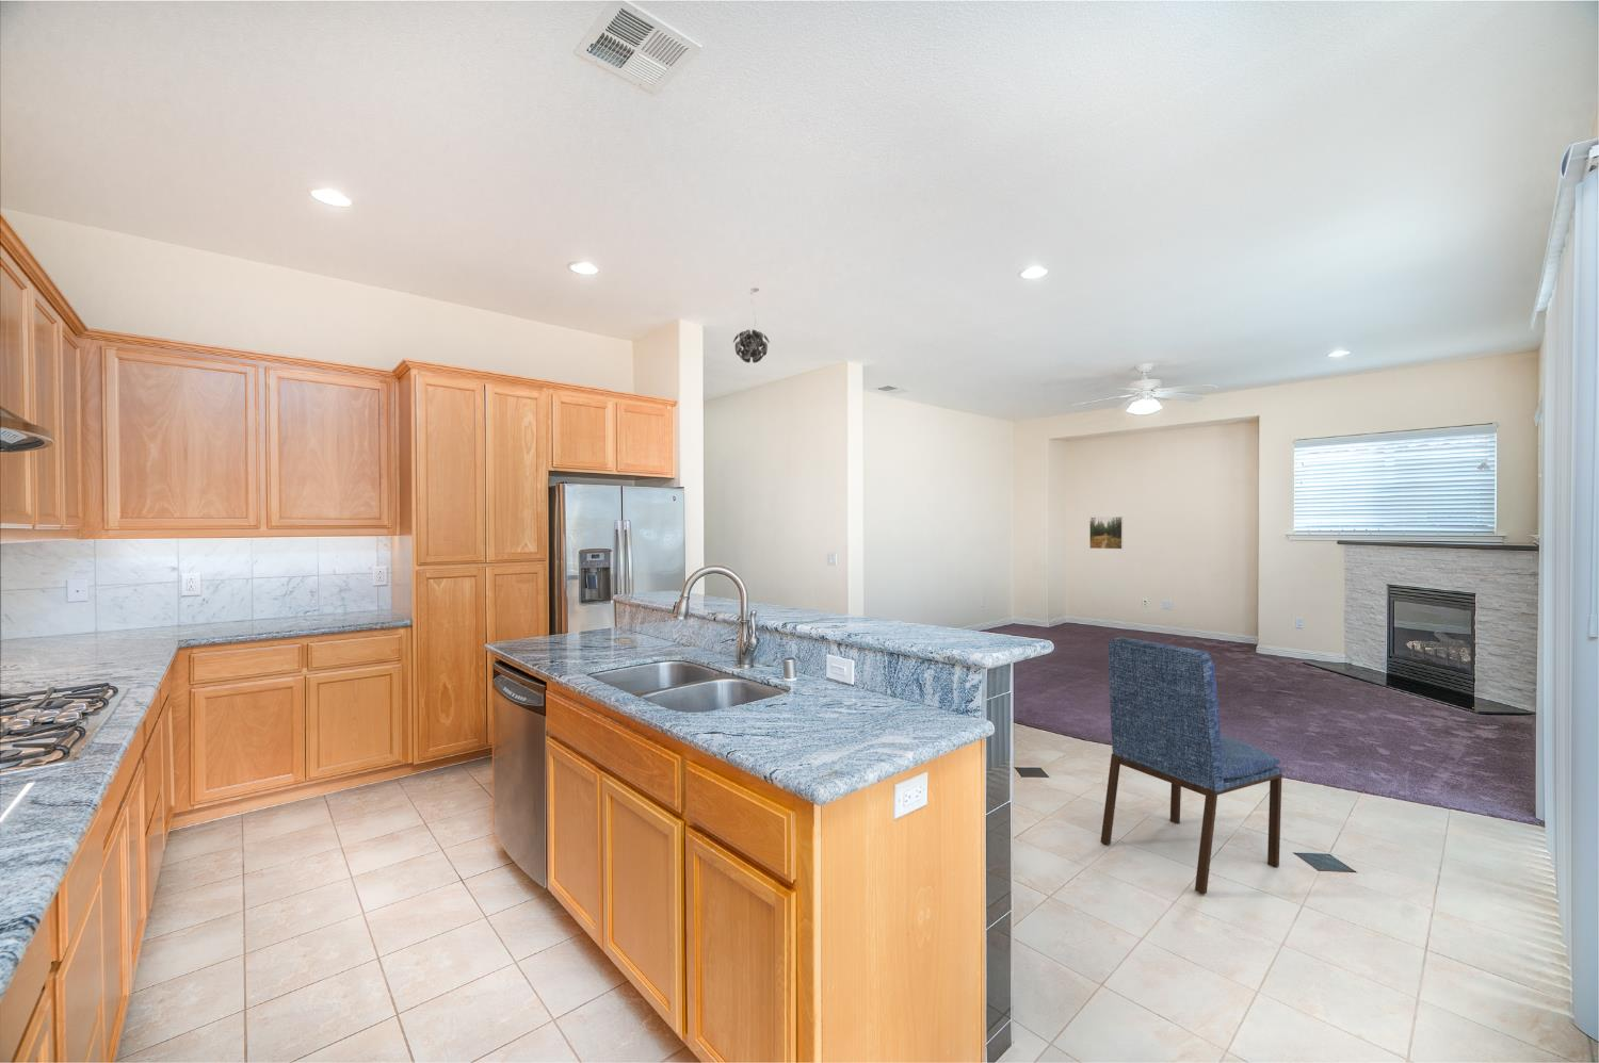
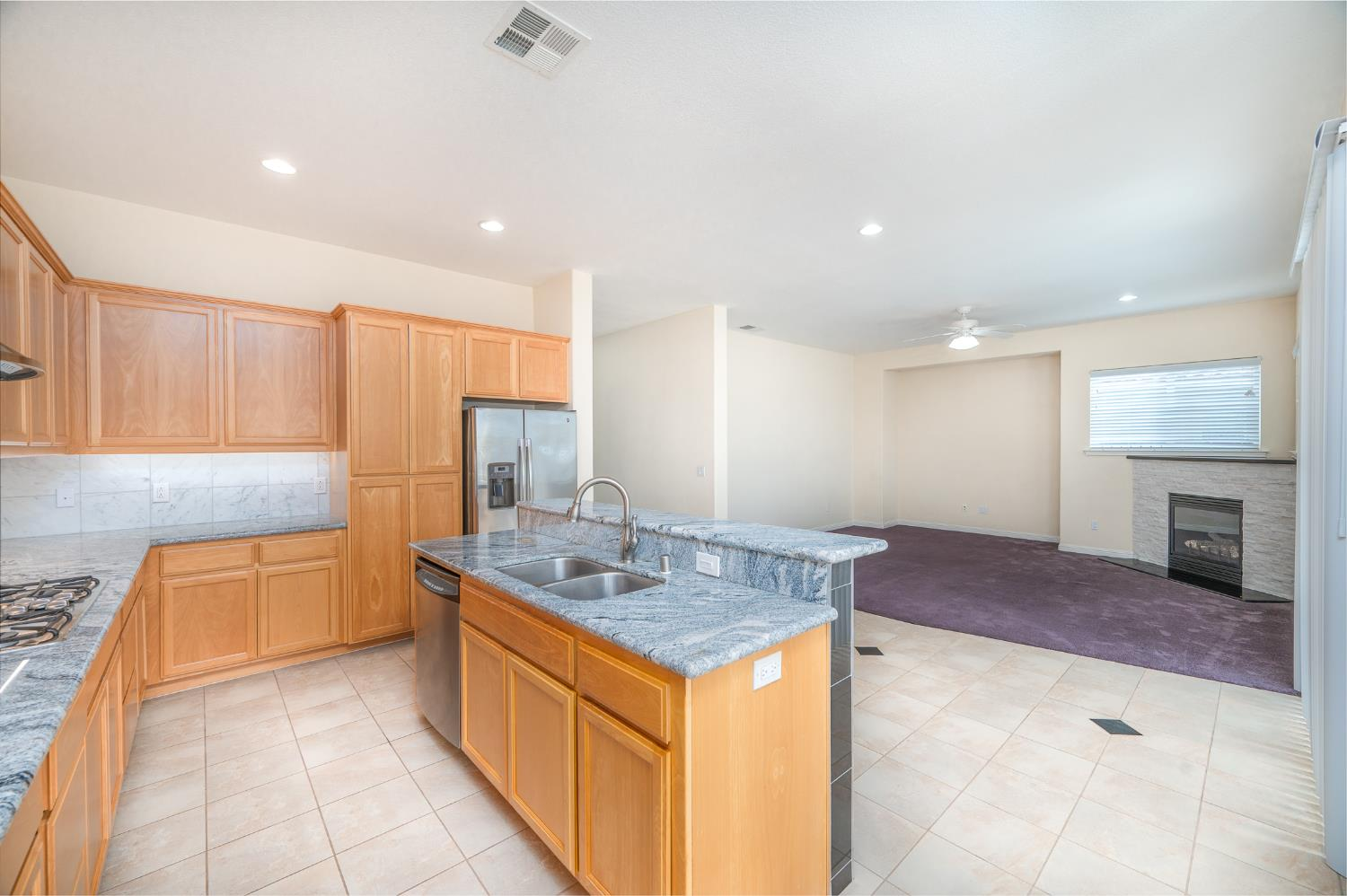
- pendant light [732,287,770,364]
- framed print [1089,516,1123,549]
- dining chair [1099,636,1283,896]
